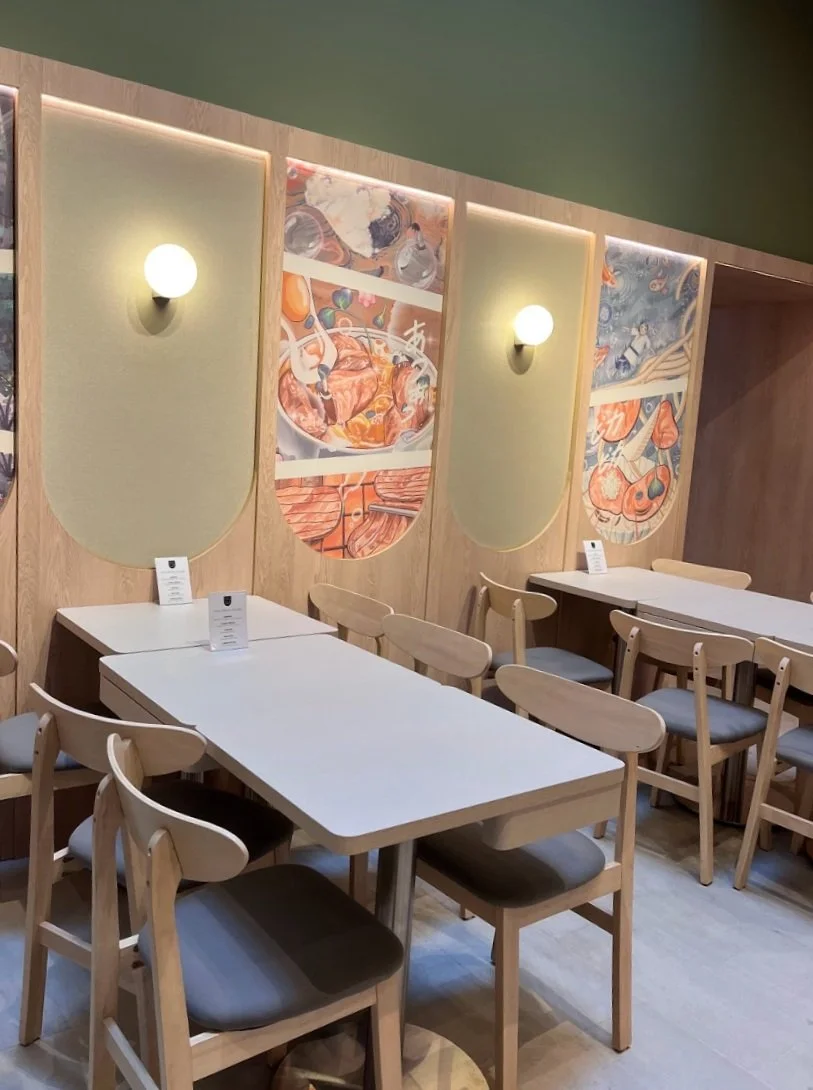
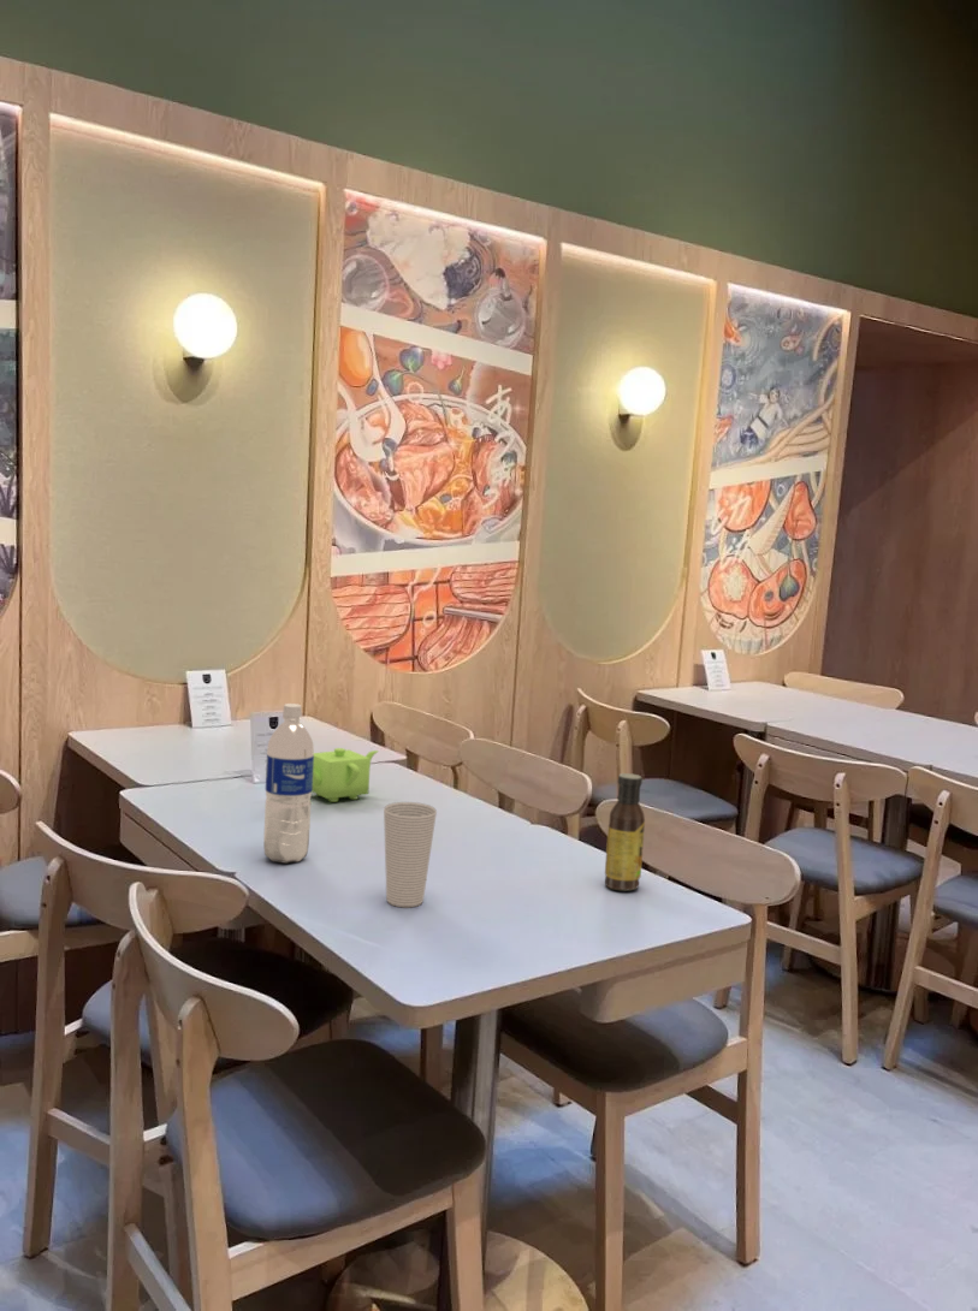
+ sauce bottle [604,772,646,891]
+ water bottle [262,702,315,865]
+ cup [383,801,438,908]
+ teapot [312,747,380,803]
